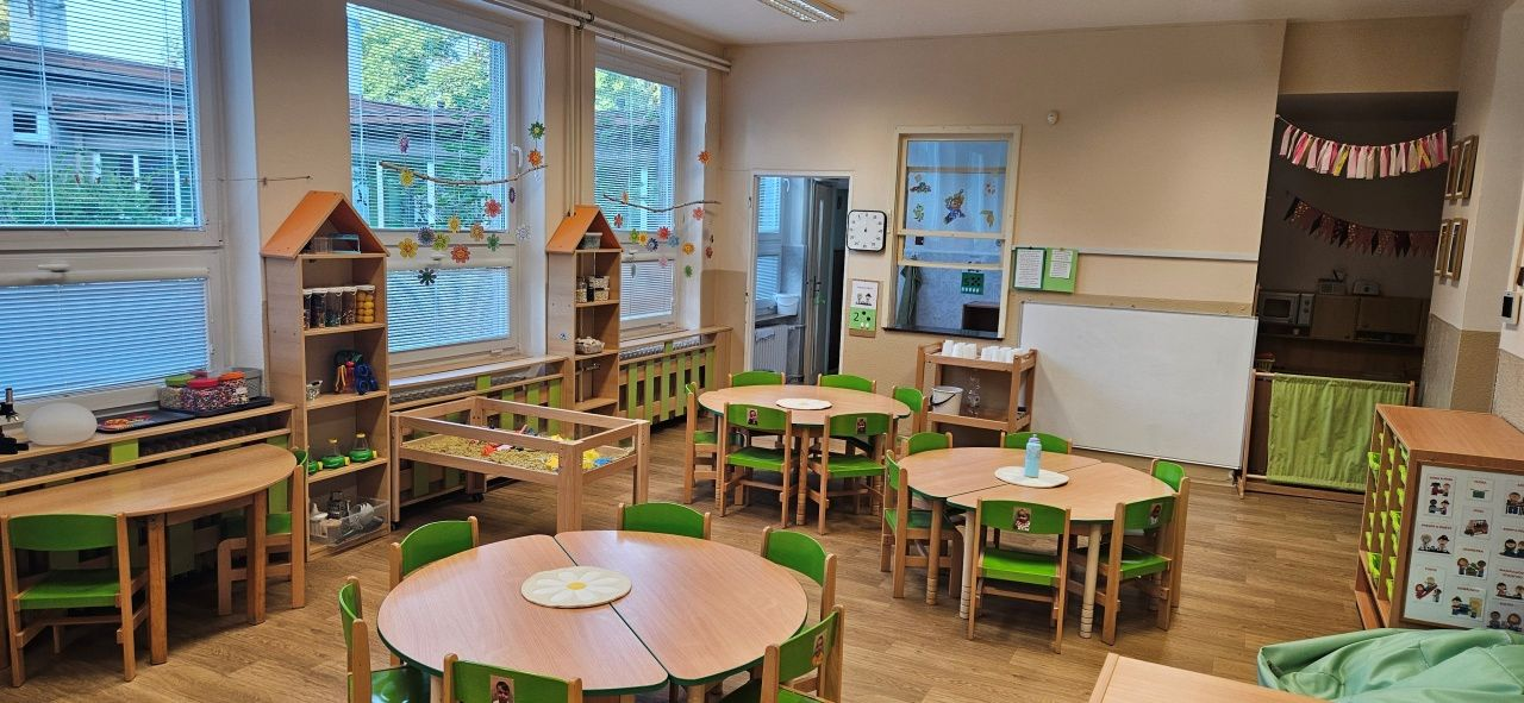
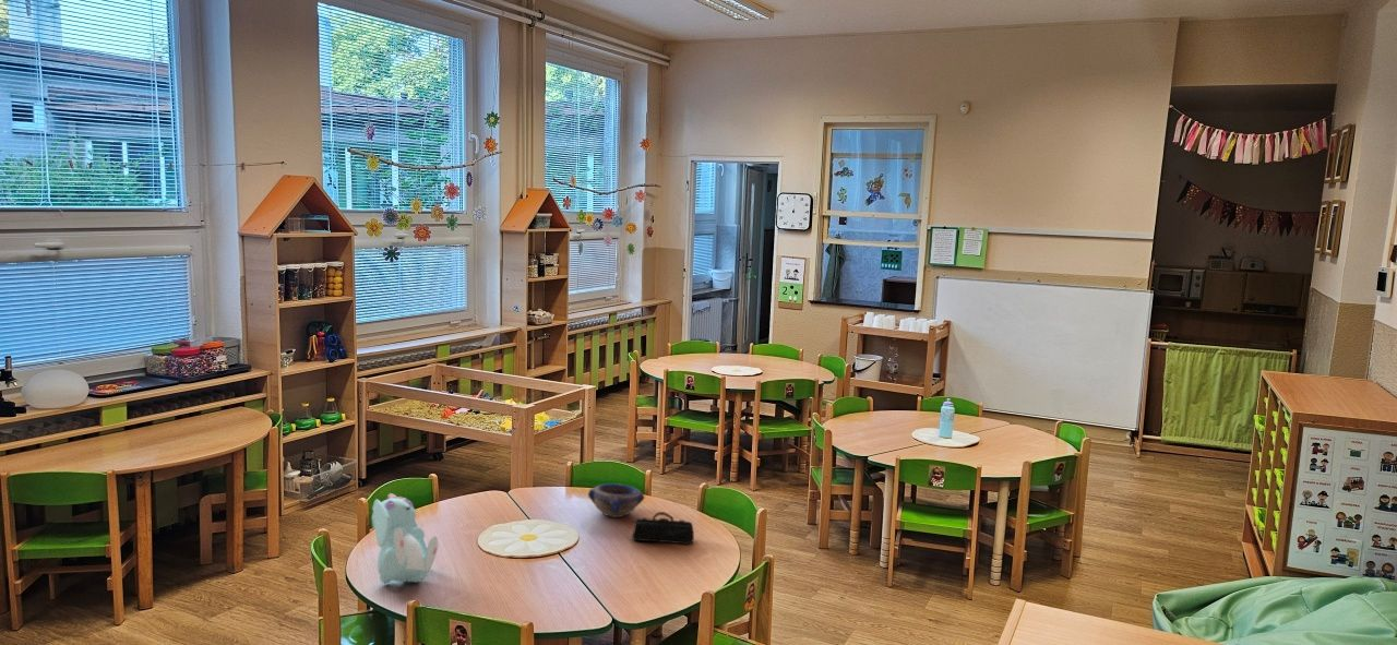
+ stuffed animal [371,492,440,584]
+ bowl [587,482,645,518]
+ pencil case [631,511,695,546]
